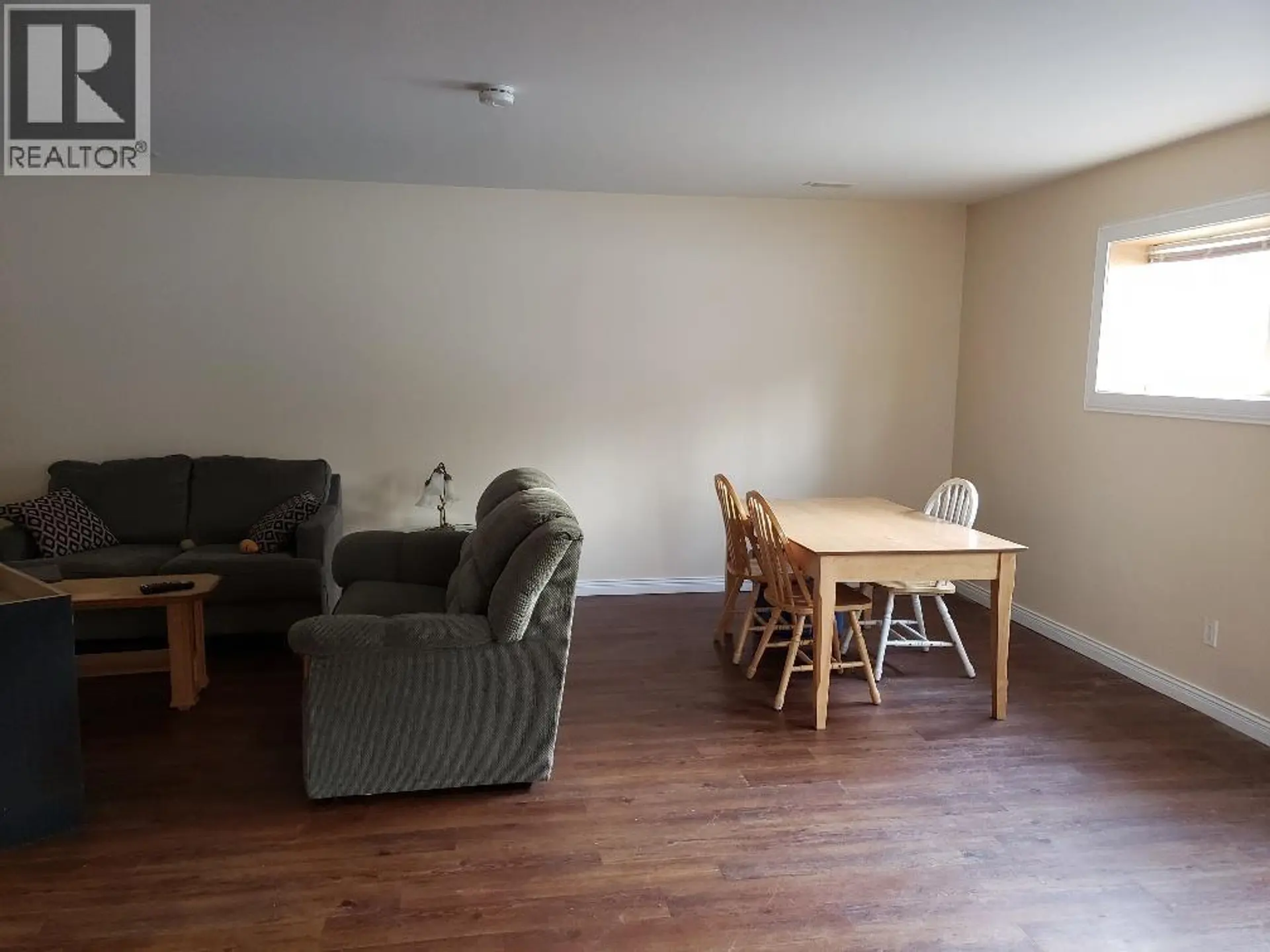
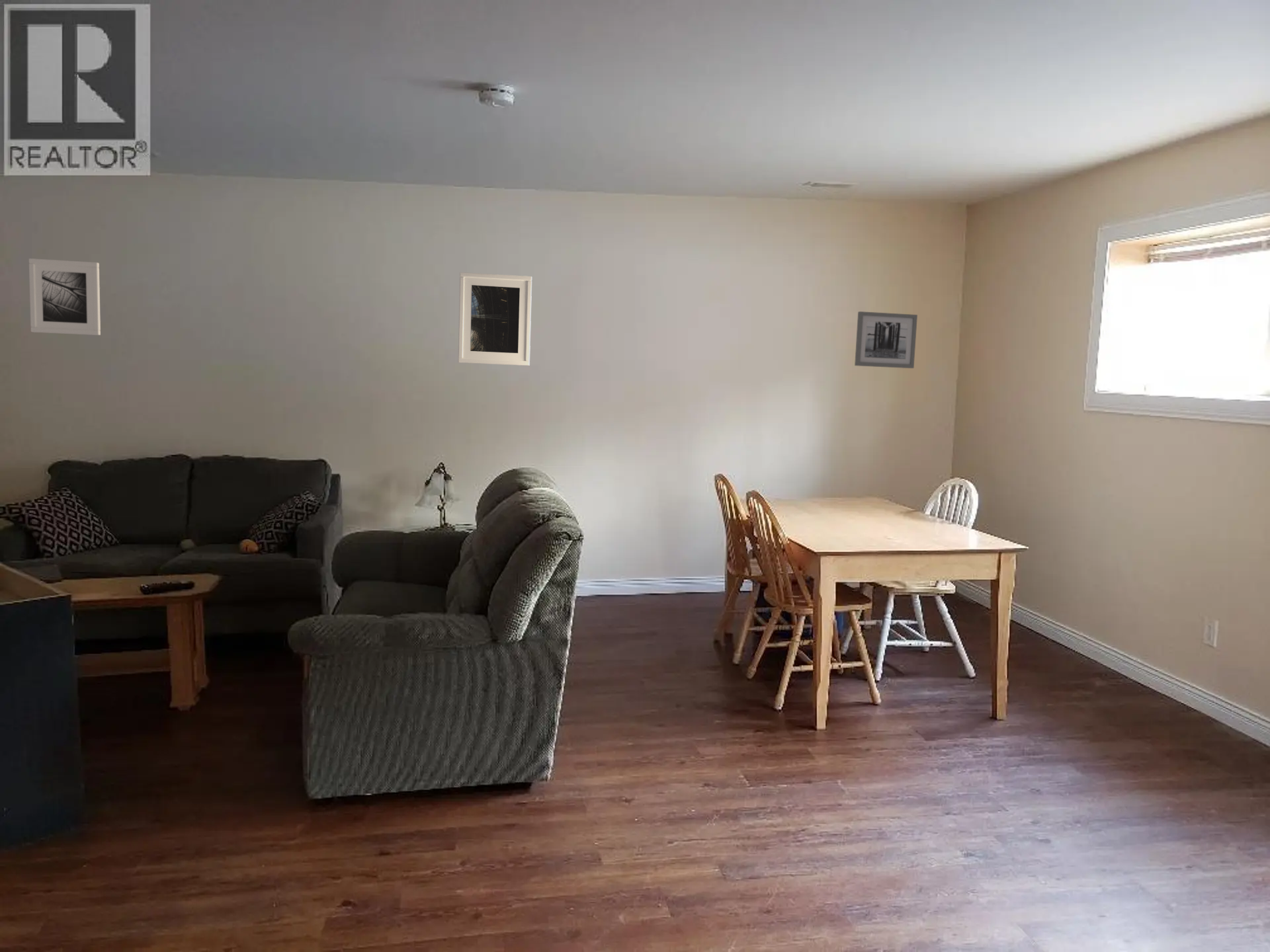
+ wall art [854,311,918,369]
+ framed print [458,272,532,366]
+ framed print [28,258,101,336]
